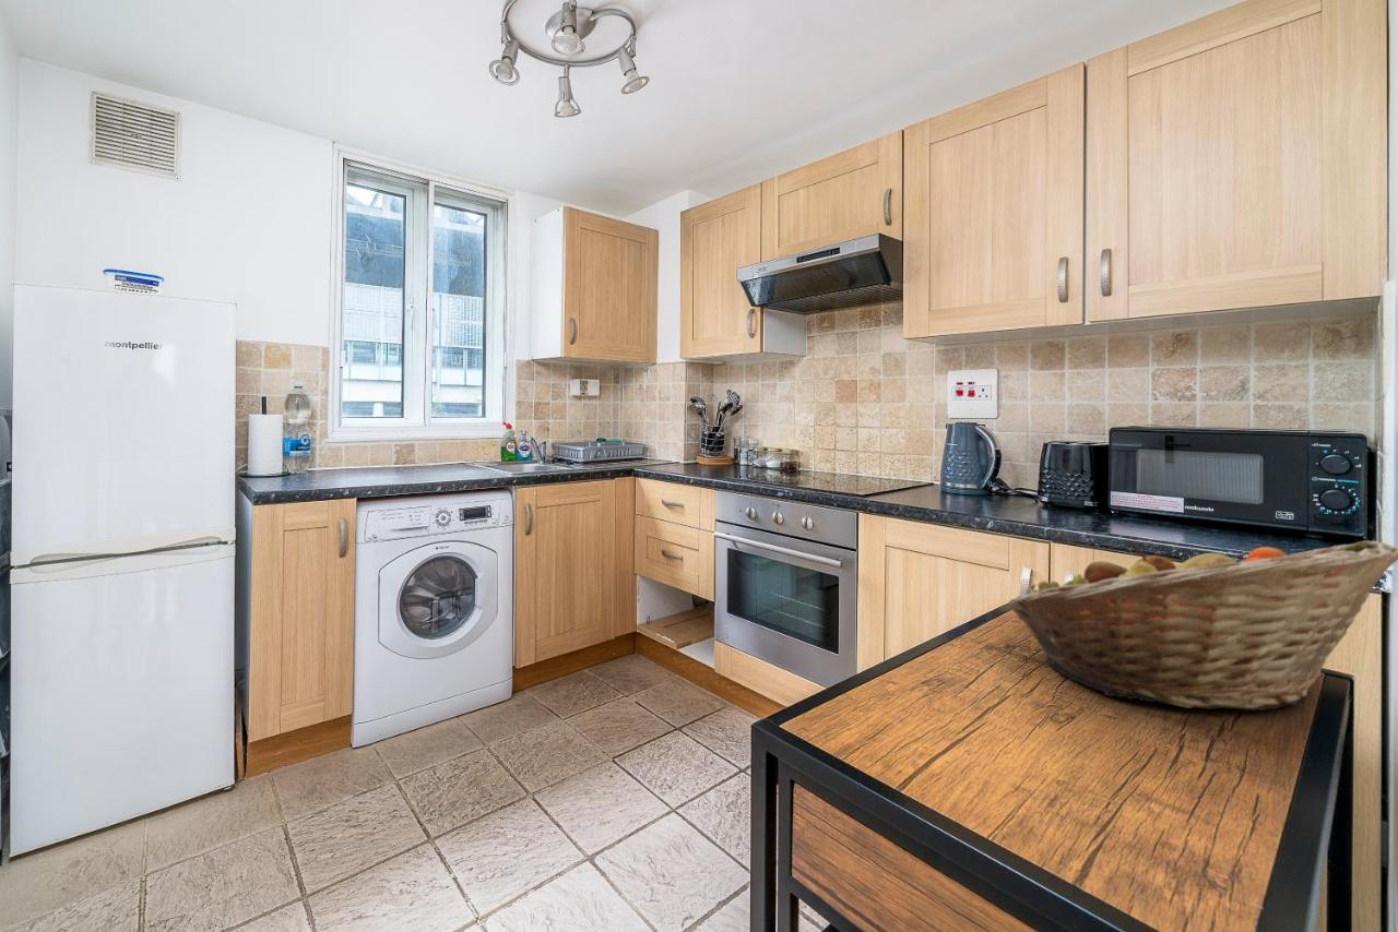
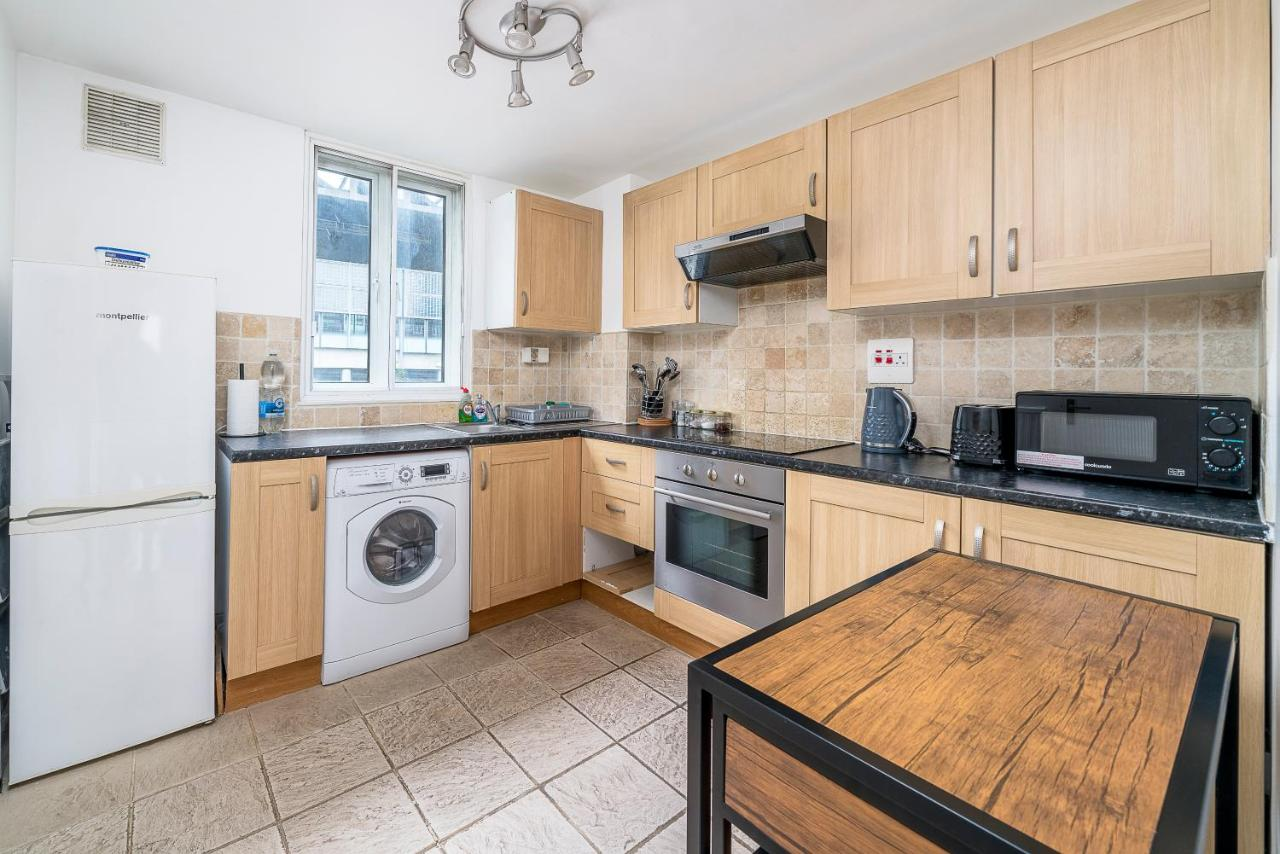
- fruit basket [1006,539,1398,712]
